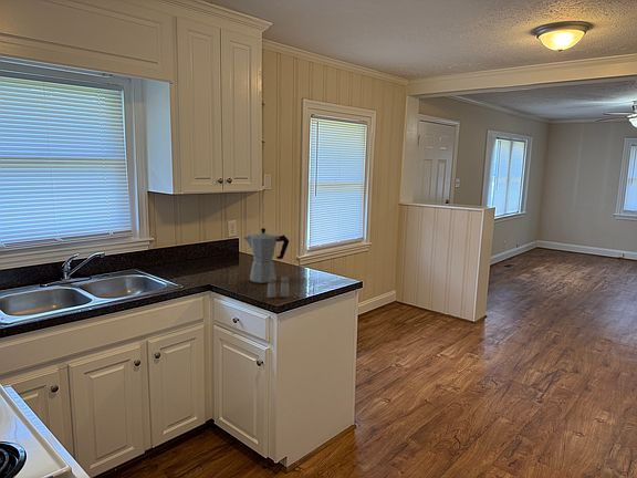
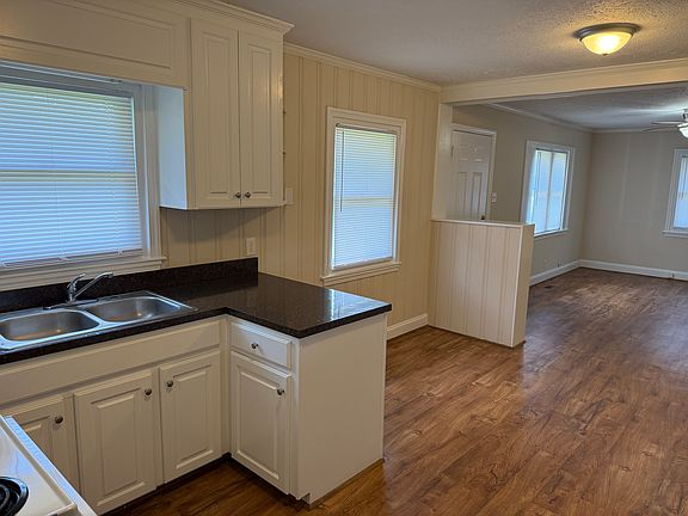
- moka pot [242,227,290,284]
- salt and pepper shaker [267,276,290,299]
